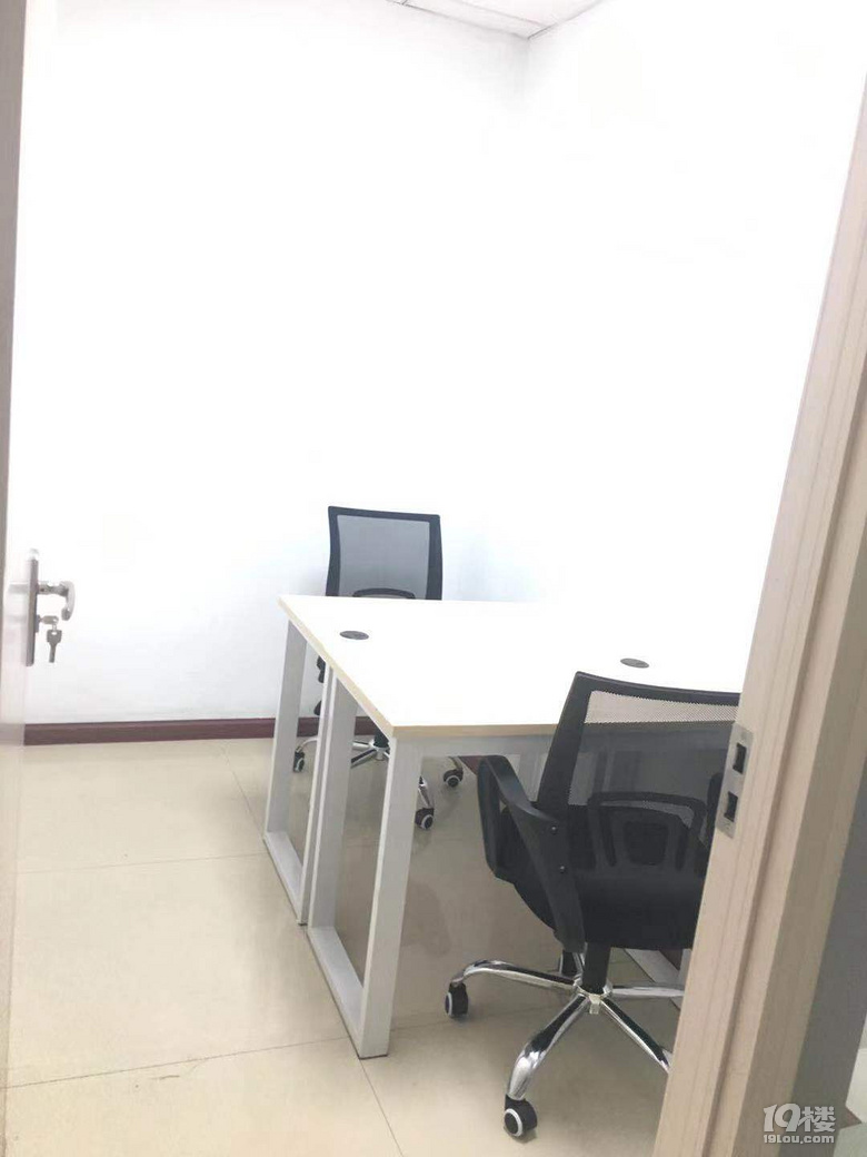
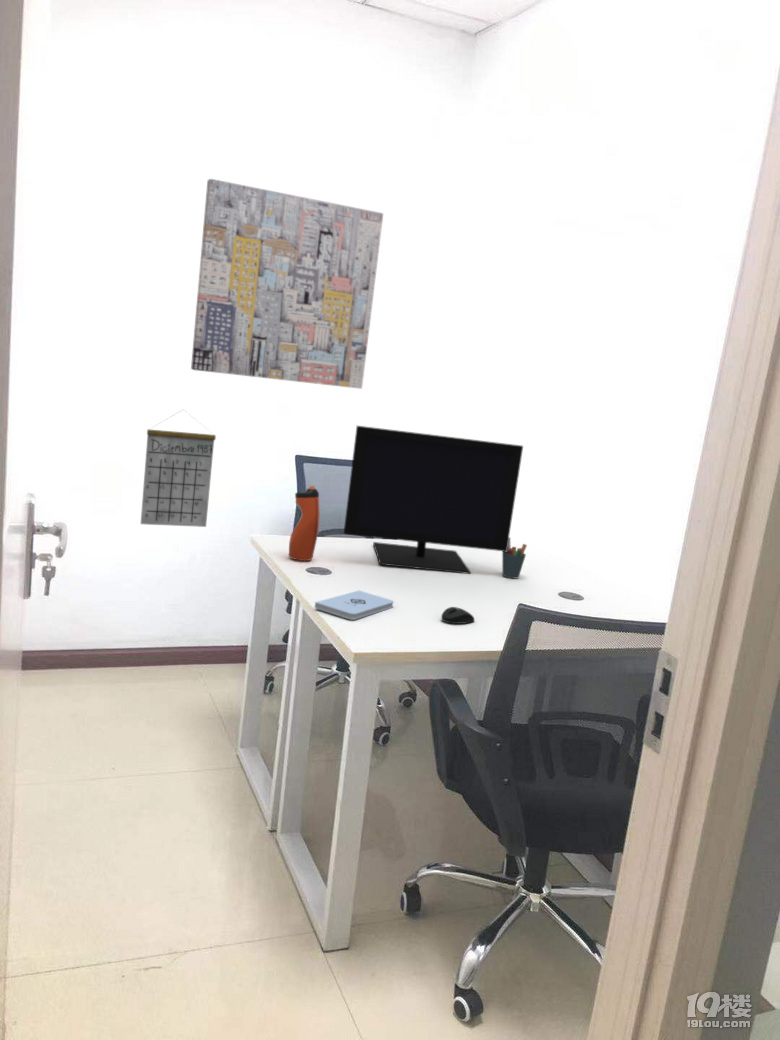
+ monitor [343,425,524,575]
+ wall art [190,178,384,390]
+ calendar [140,409,217,528]
+ notepad [314,590,395,621]
+ mouse [440,606,476,625]
+ water bottle [288,484,321,562]
+ pen holder [501,537,528,579]
